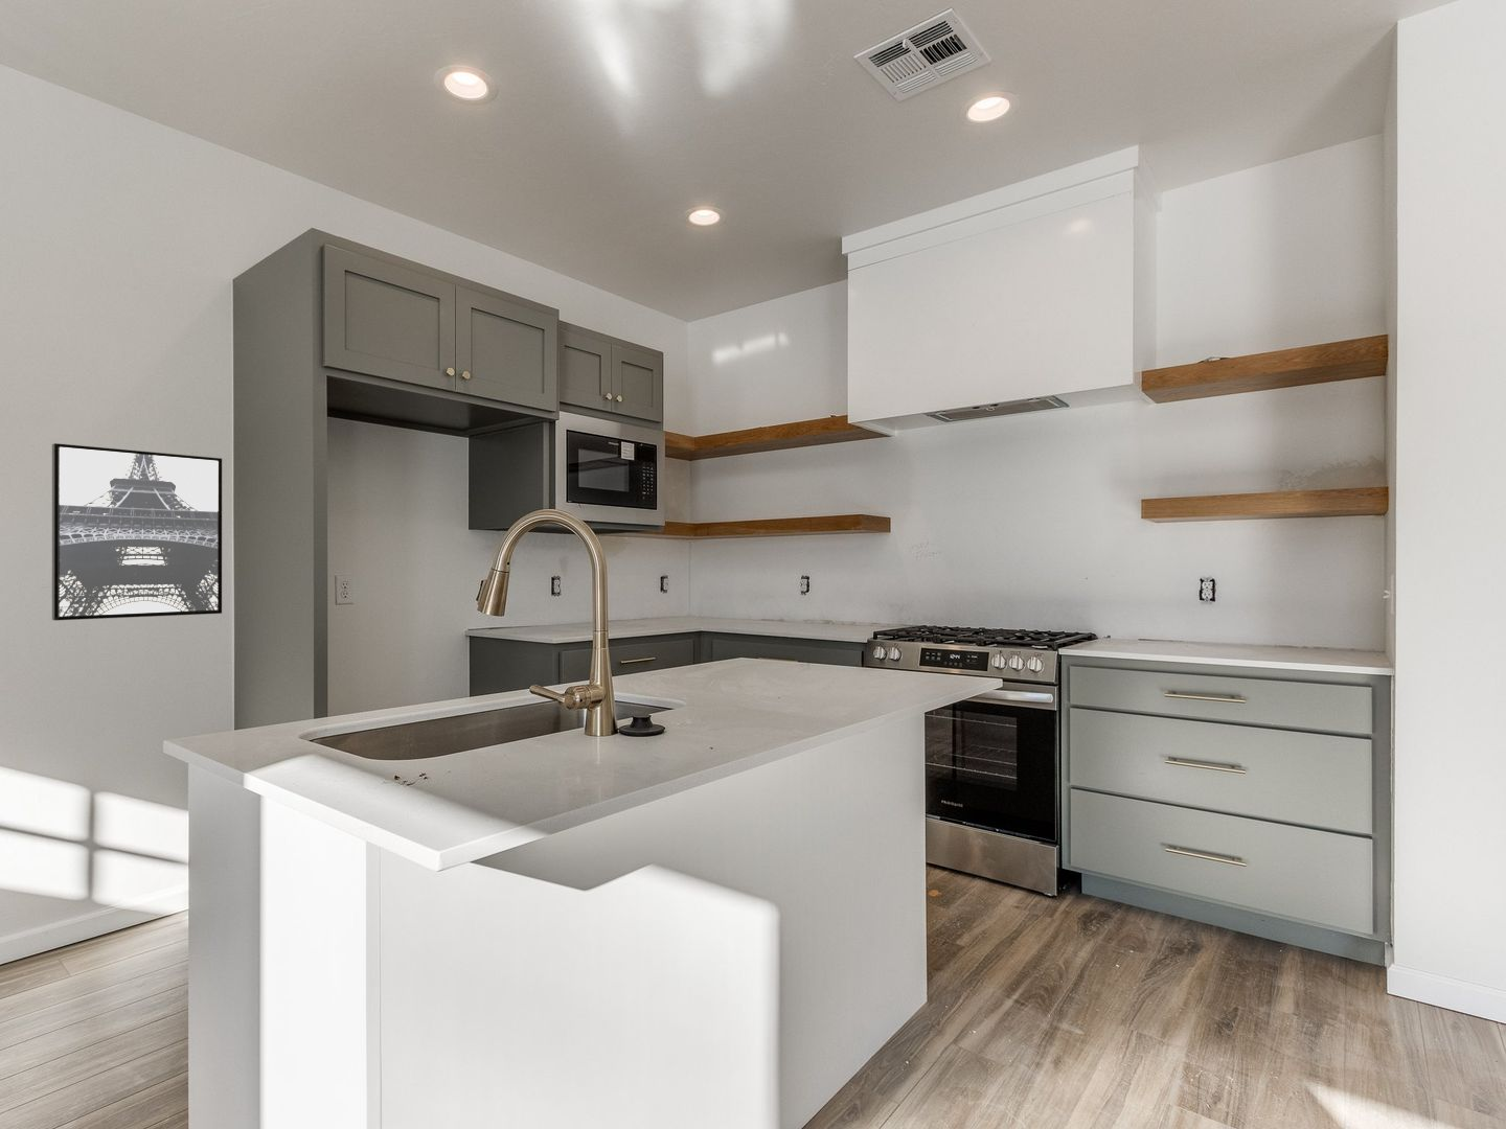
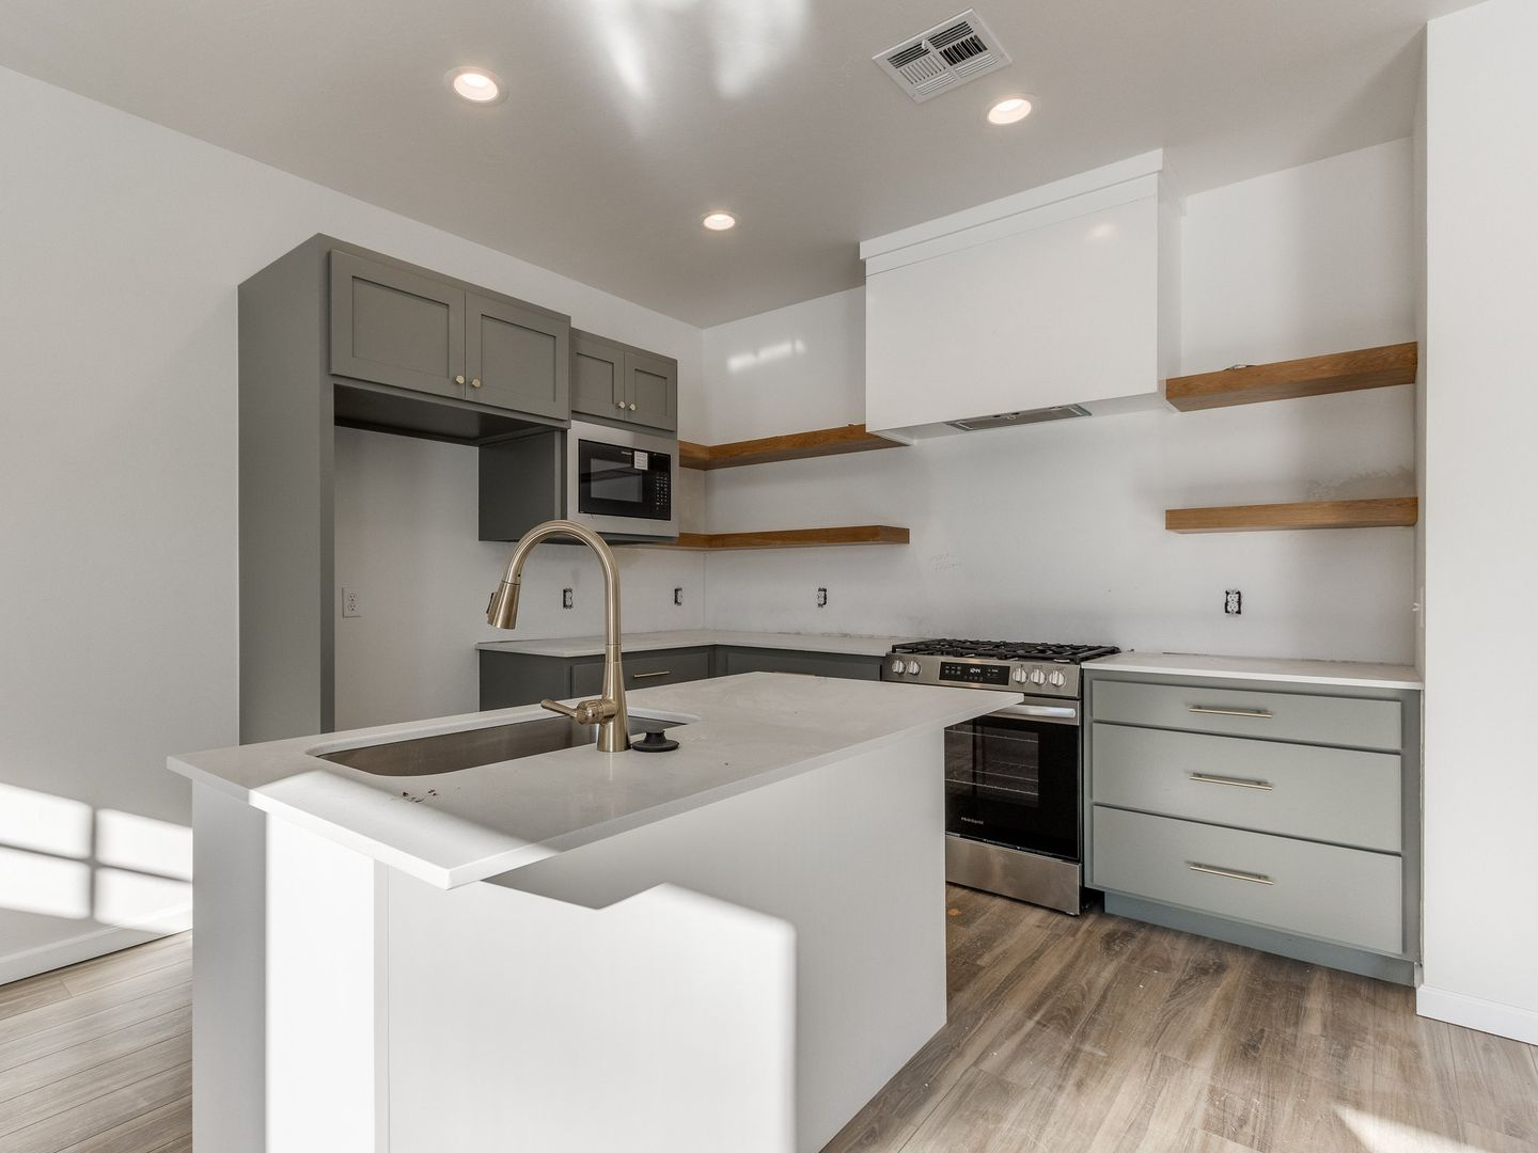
- wall art [51,442,223,621]
